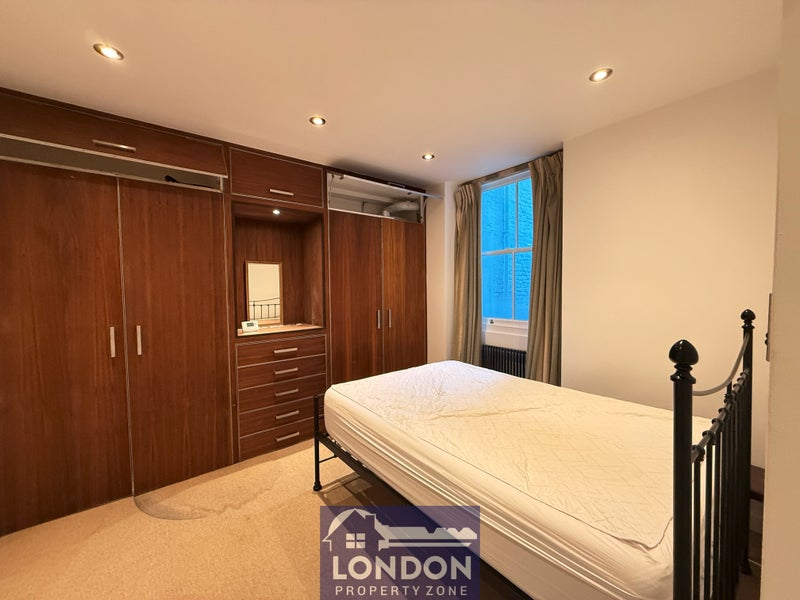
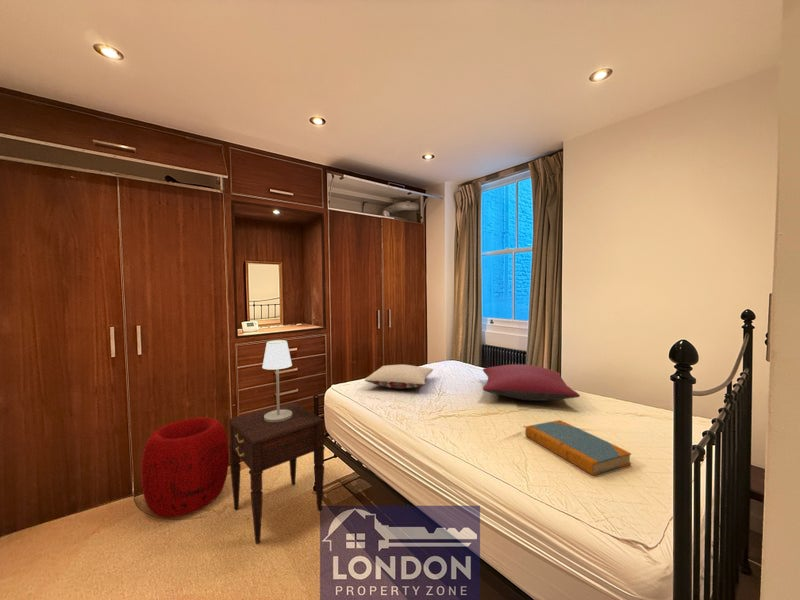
+ pillow [364,364,434,390]
+ pouf [140,416,229,518]
+ nightstand [228,402,326,545]
+ book [524,419,632,476]
+ table lamp [261,339,293,422]
+ pillow [482,363,581,402]
